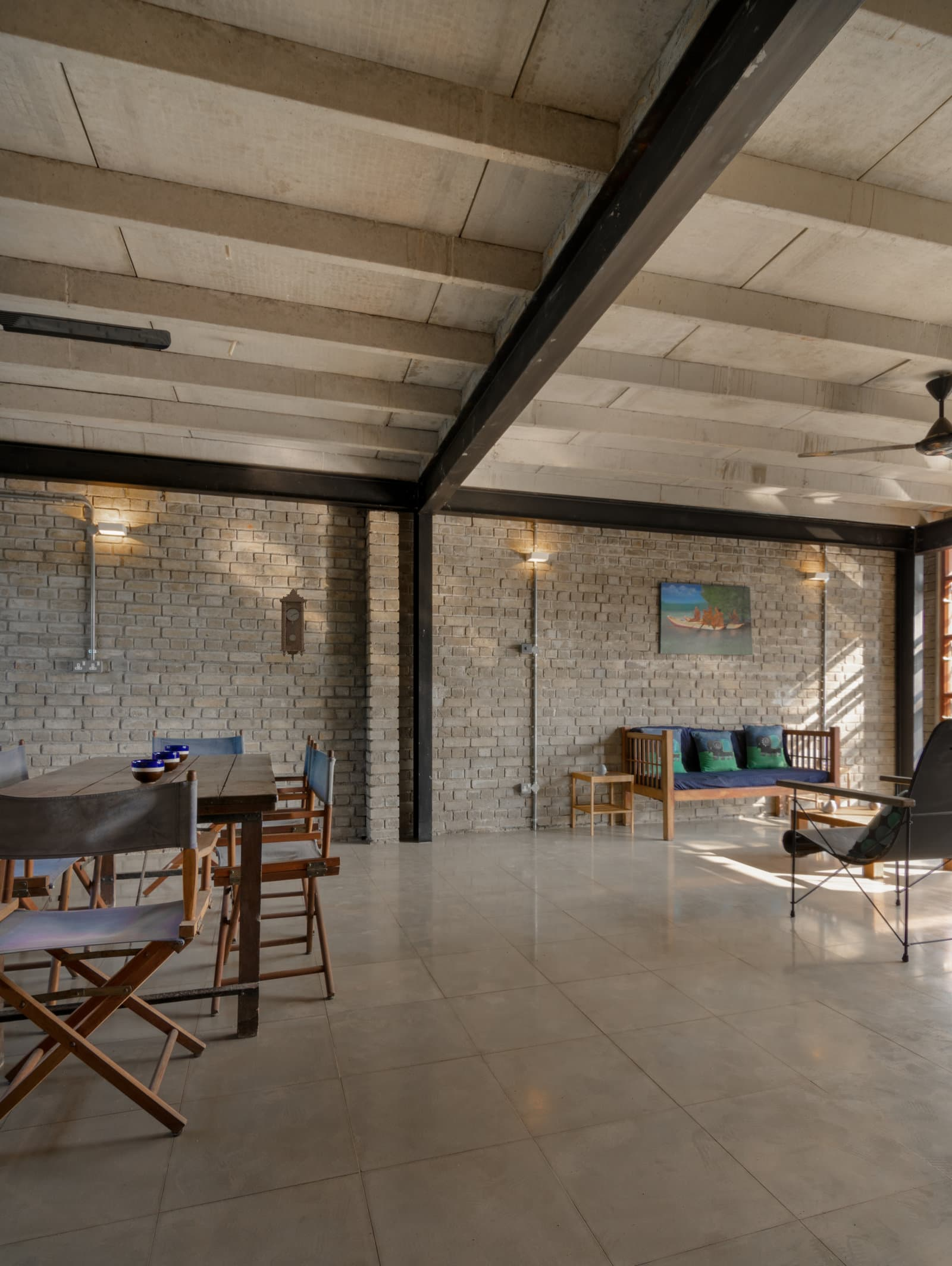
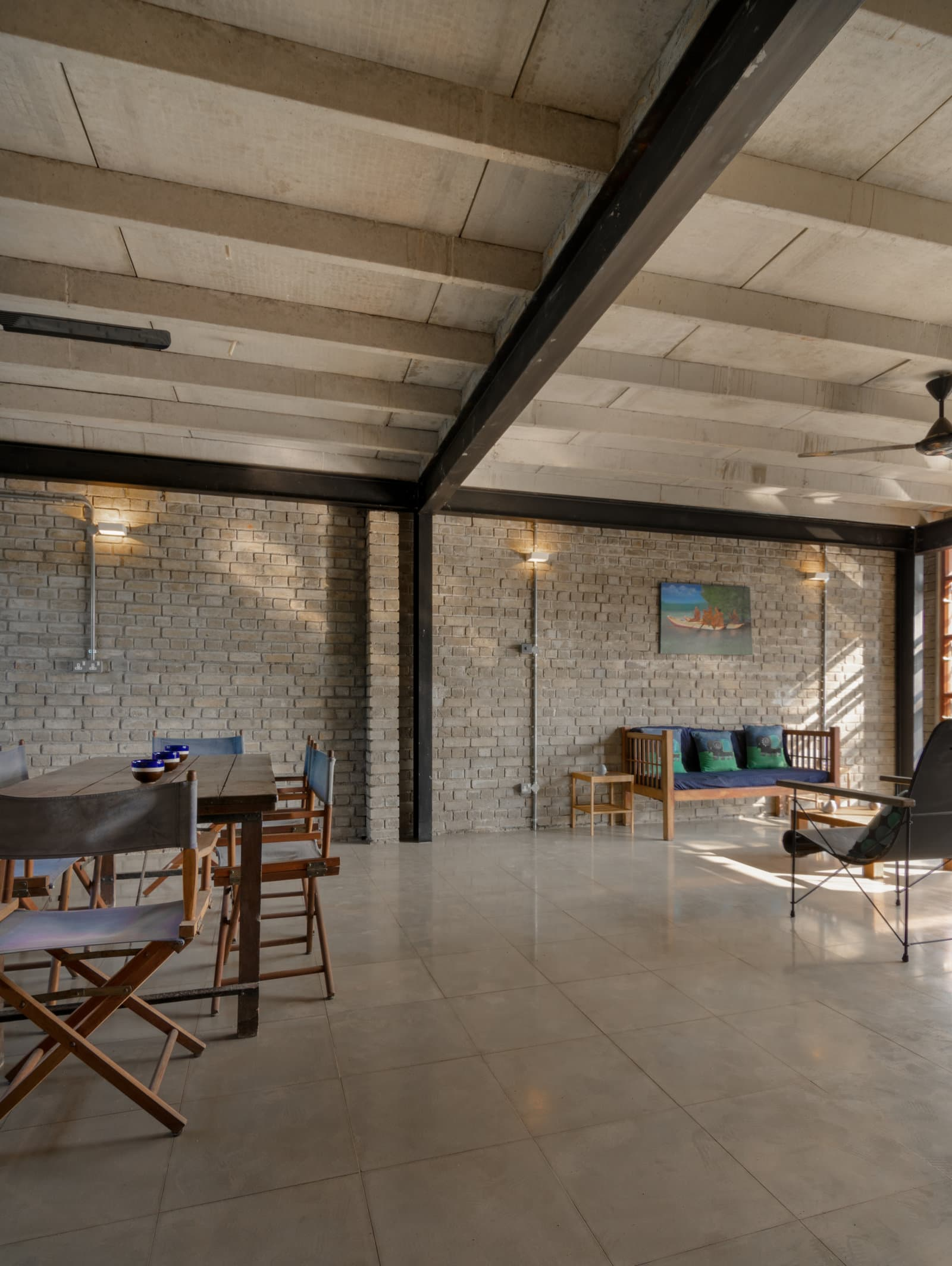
- pendulum clock [279,588,307,660]
